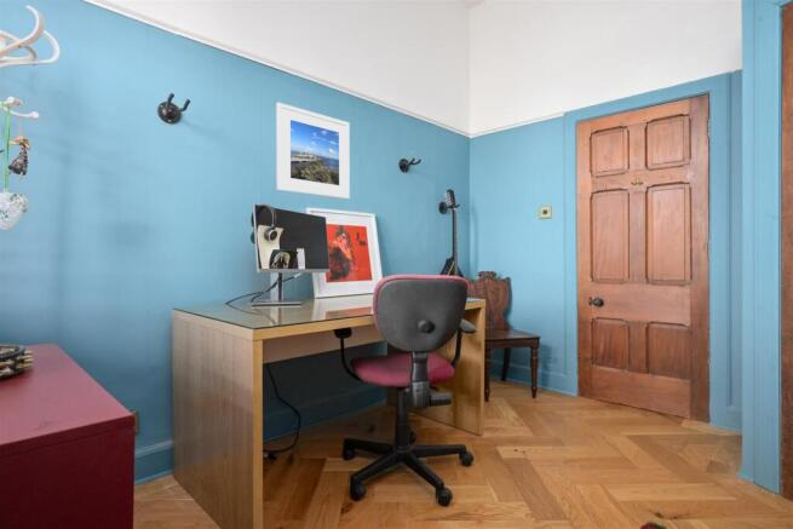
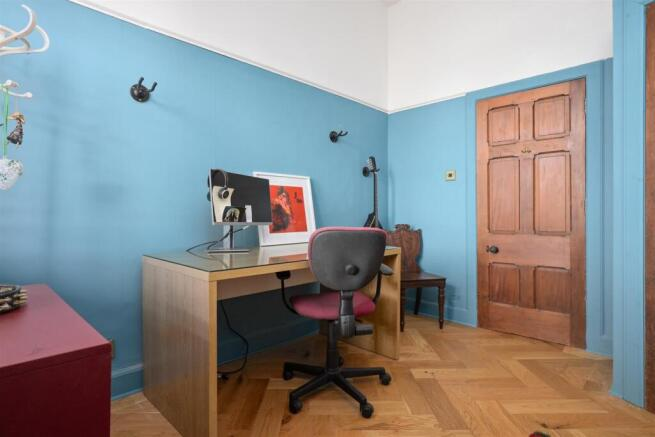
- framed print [275,102,351,201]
